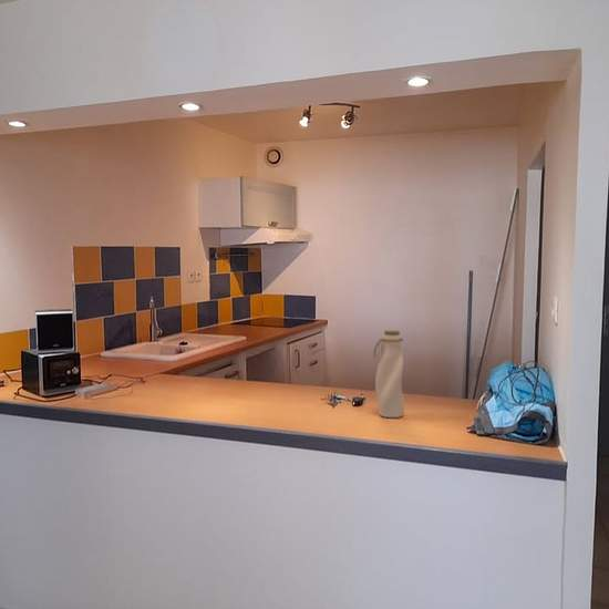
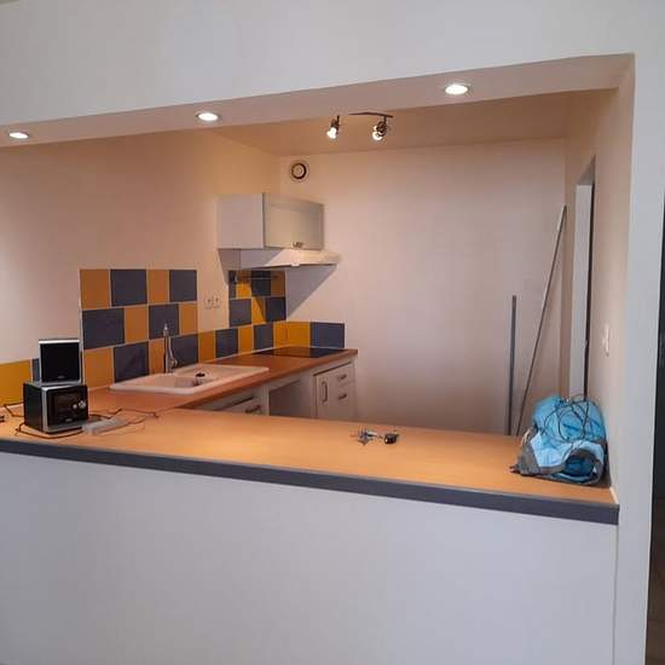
- water bottle [373,329,405,419]
